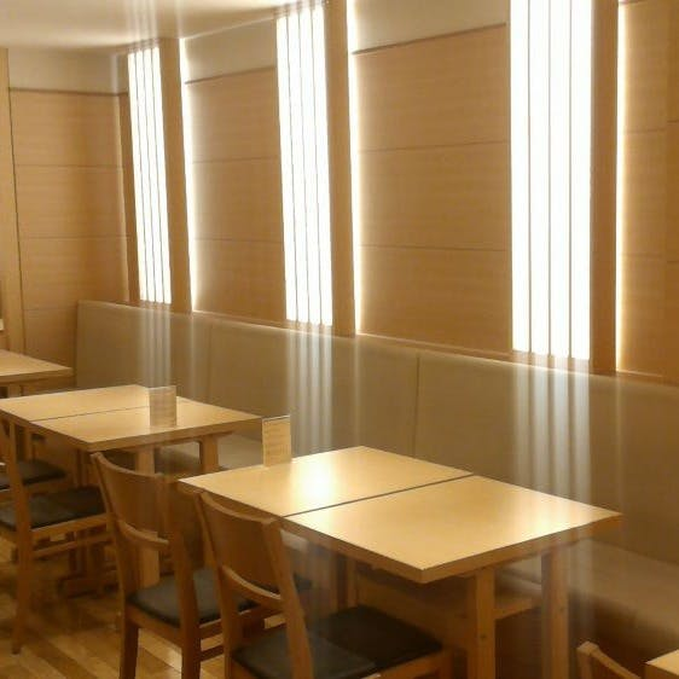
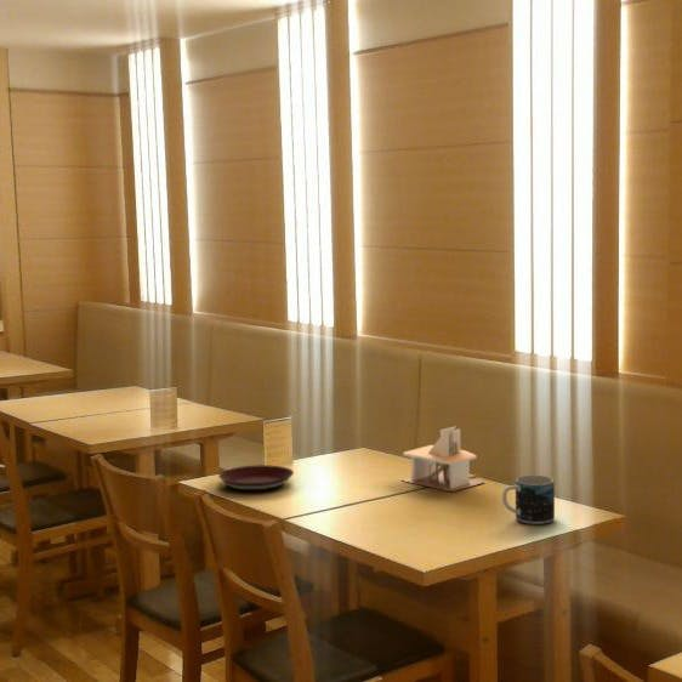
+ napkin holder [400,425,485,493]
+ mug [501,474,556,525]
+ plate [217,464,295,491]
